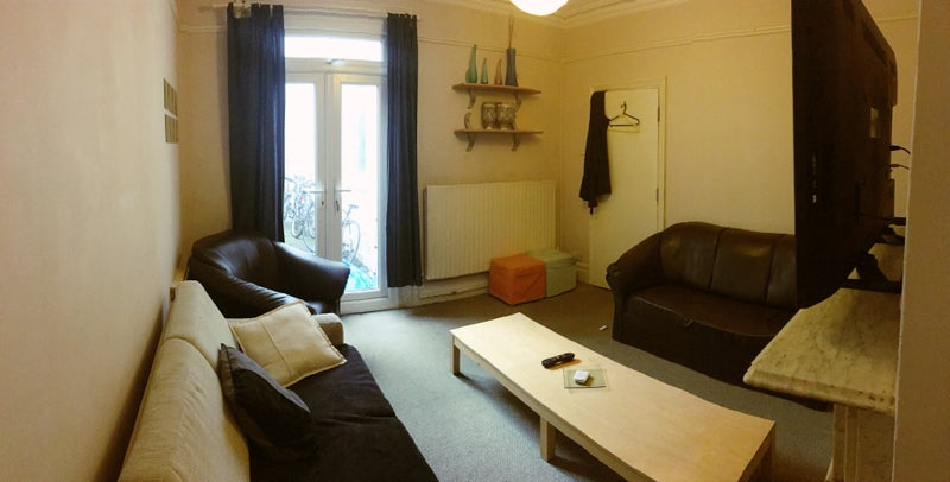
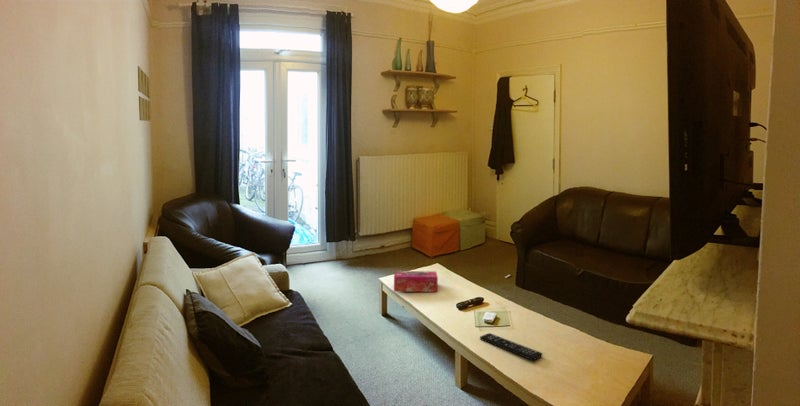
+ remote control [479,332,543,362]
+ tissue box [393,270,439,293]
